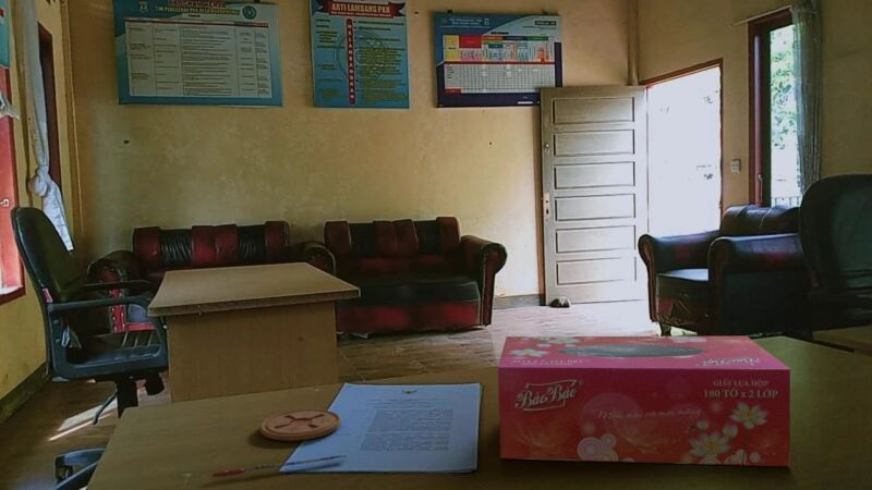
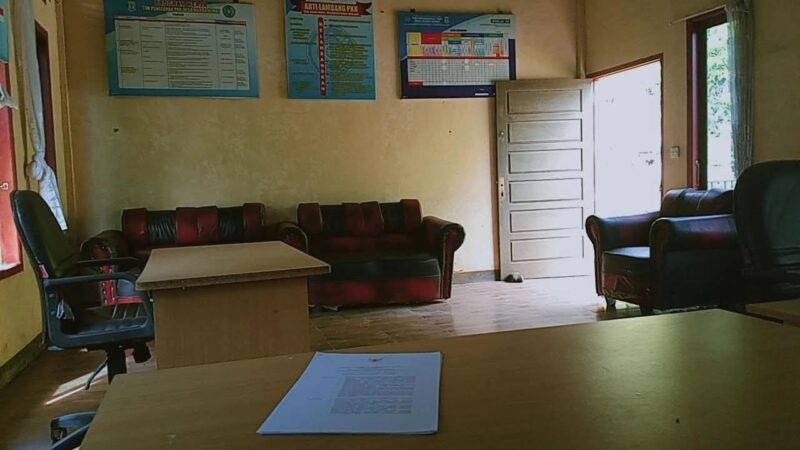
- tissue box [497,335,791,467]
- coaster [259,408,342,442]
- pen [211,454,348,478]
